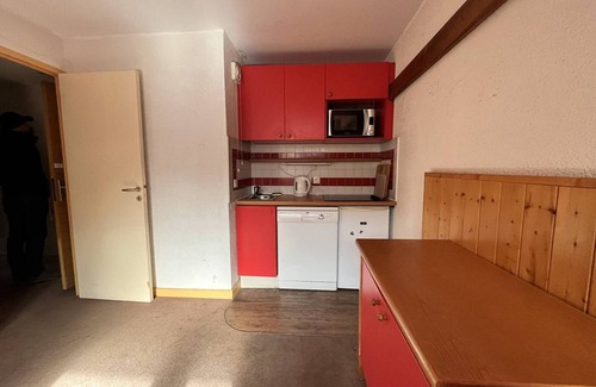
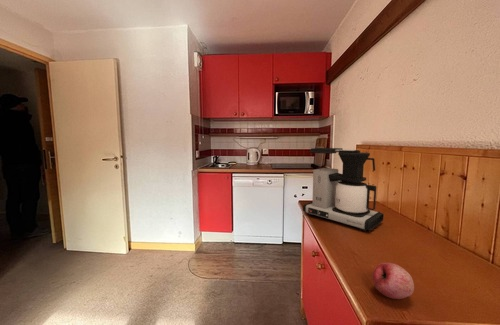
+ fruit [371,262,415,300]
+ coffee maker [302,147,385,232]
